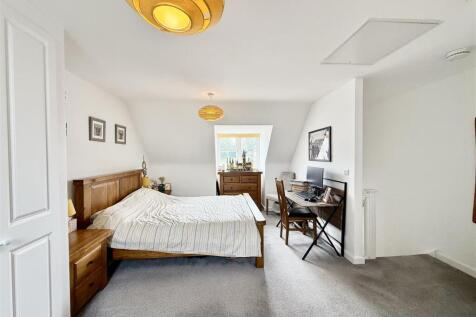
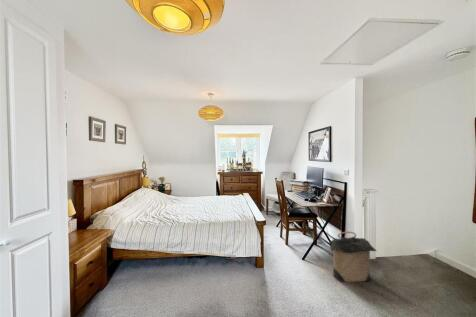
+ laundry hamper [328,231,378,283]
